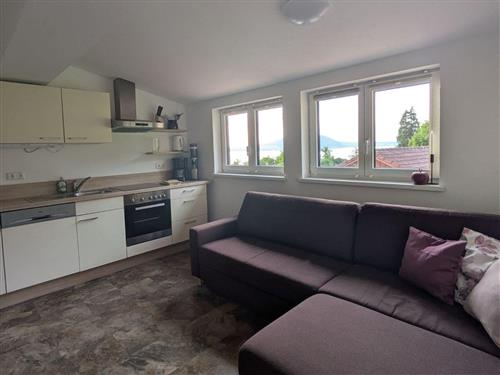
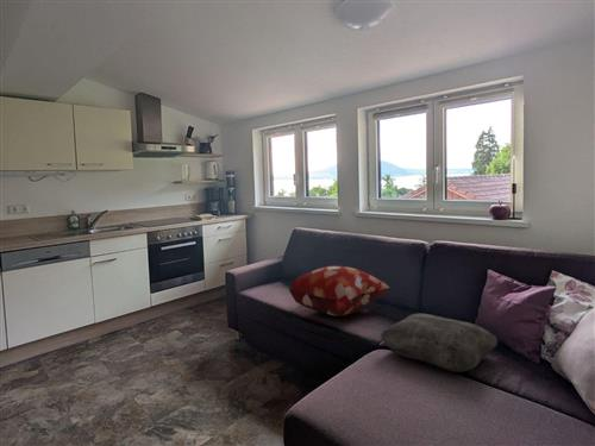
+ decorative pillow [288,265,390,318]
+ cushion [380,313,499,373]
